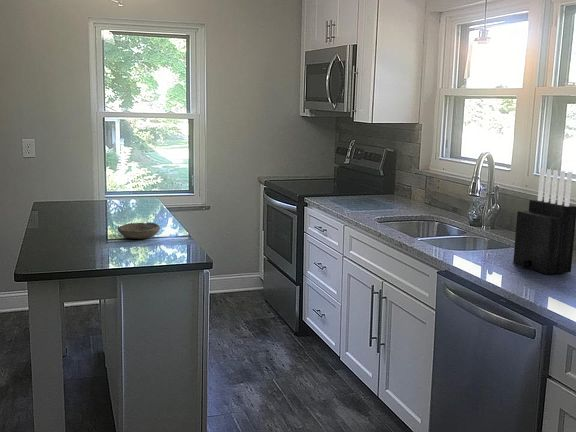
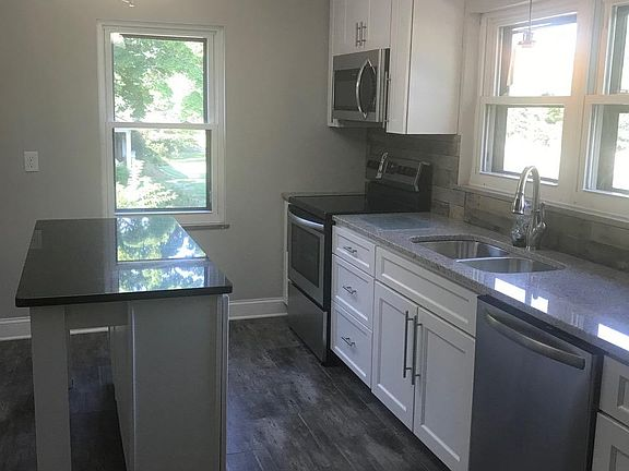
- knife block [512,167,576,275]
- bowl [117,222,161,240]
